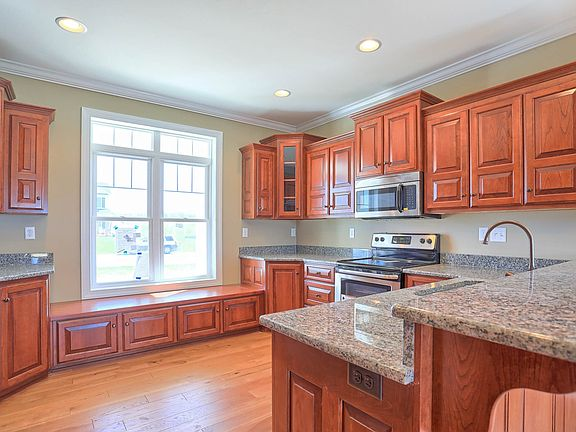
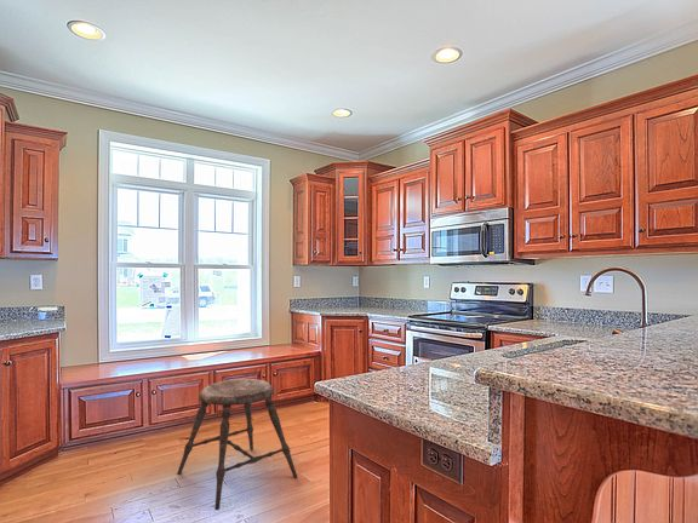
+ stool [177,378,298,511]
